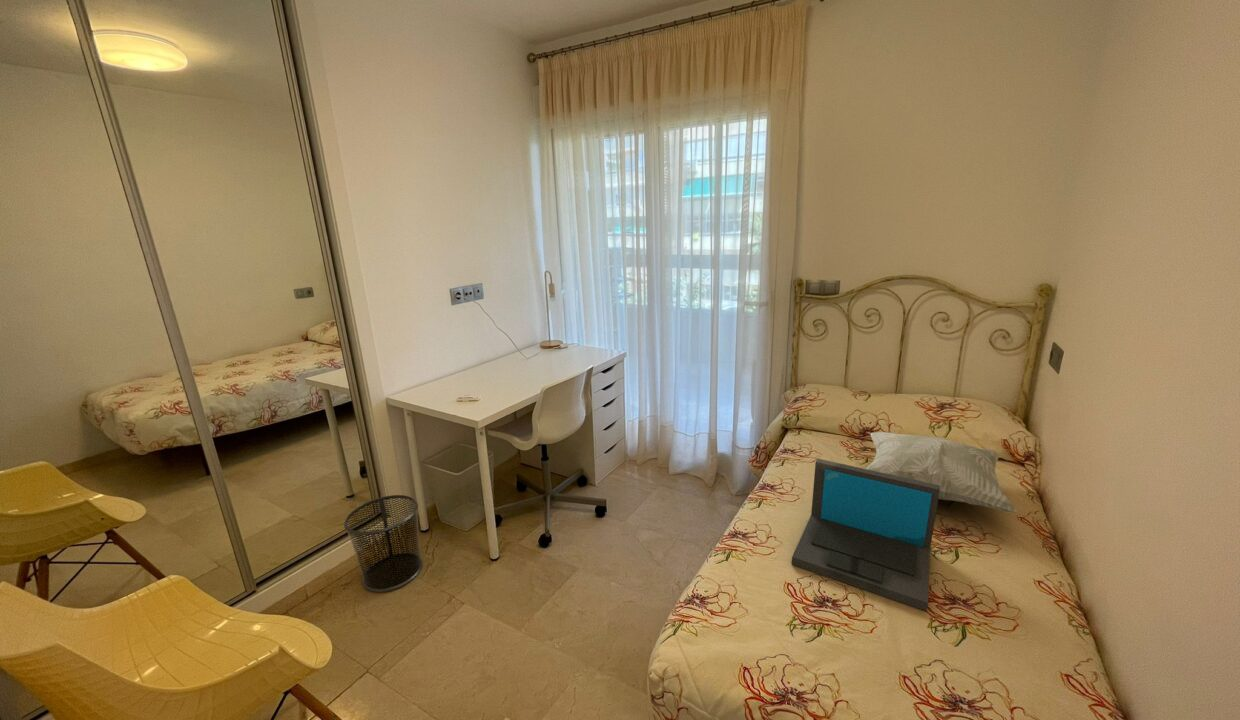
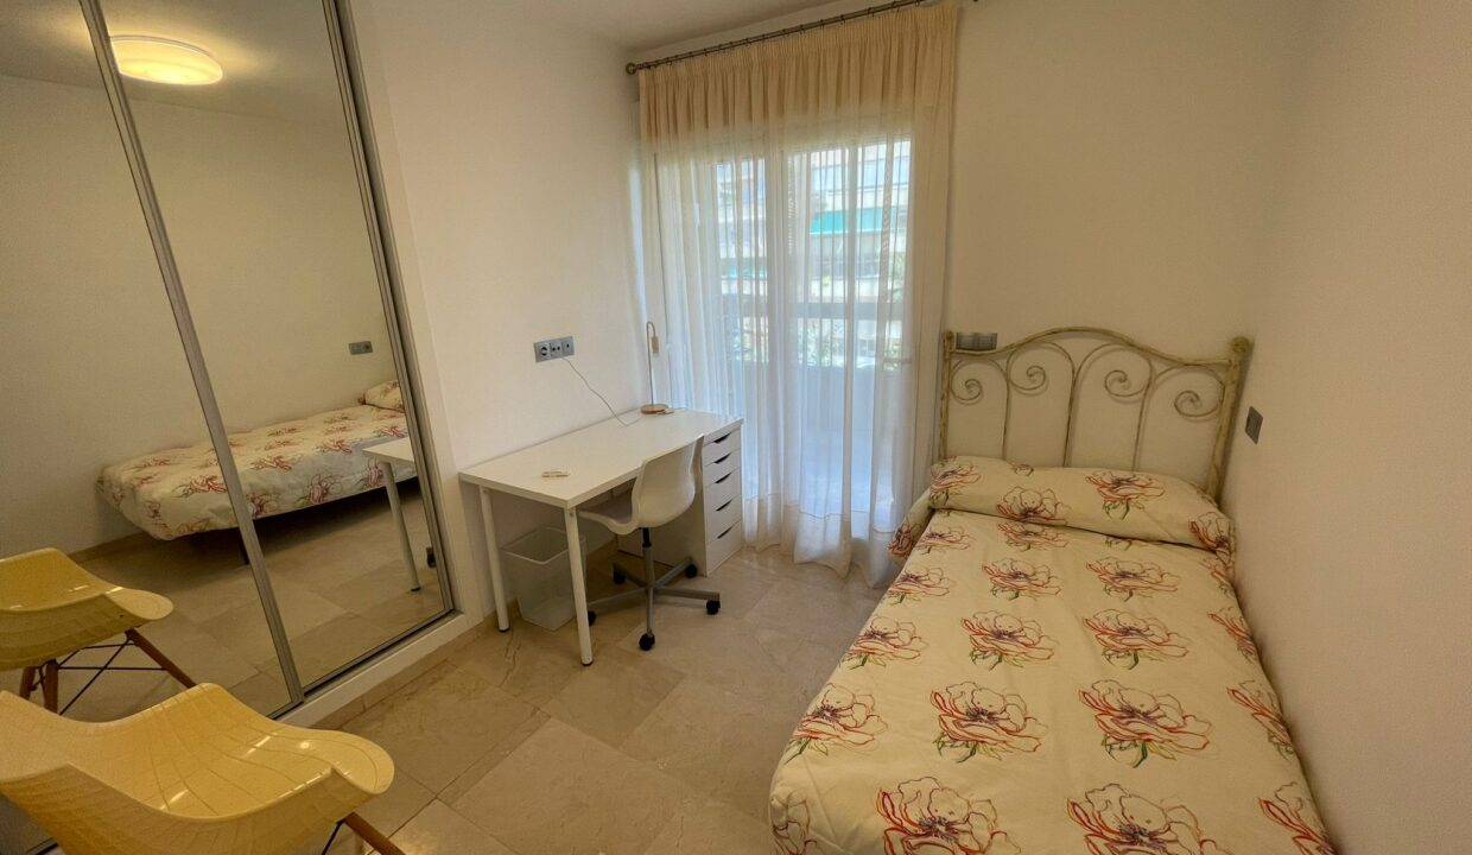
- laptop [791,458,940,612]
- waste bin [343,494,424,593]
- decorative pillow [865,431,1018,514]
